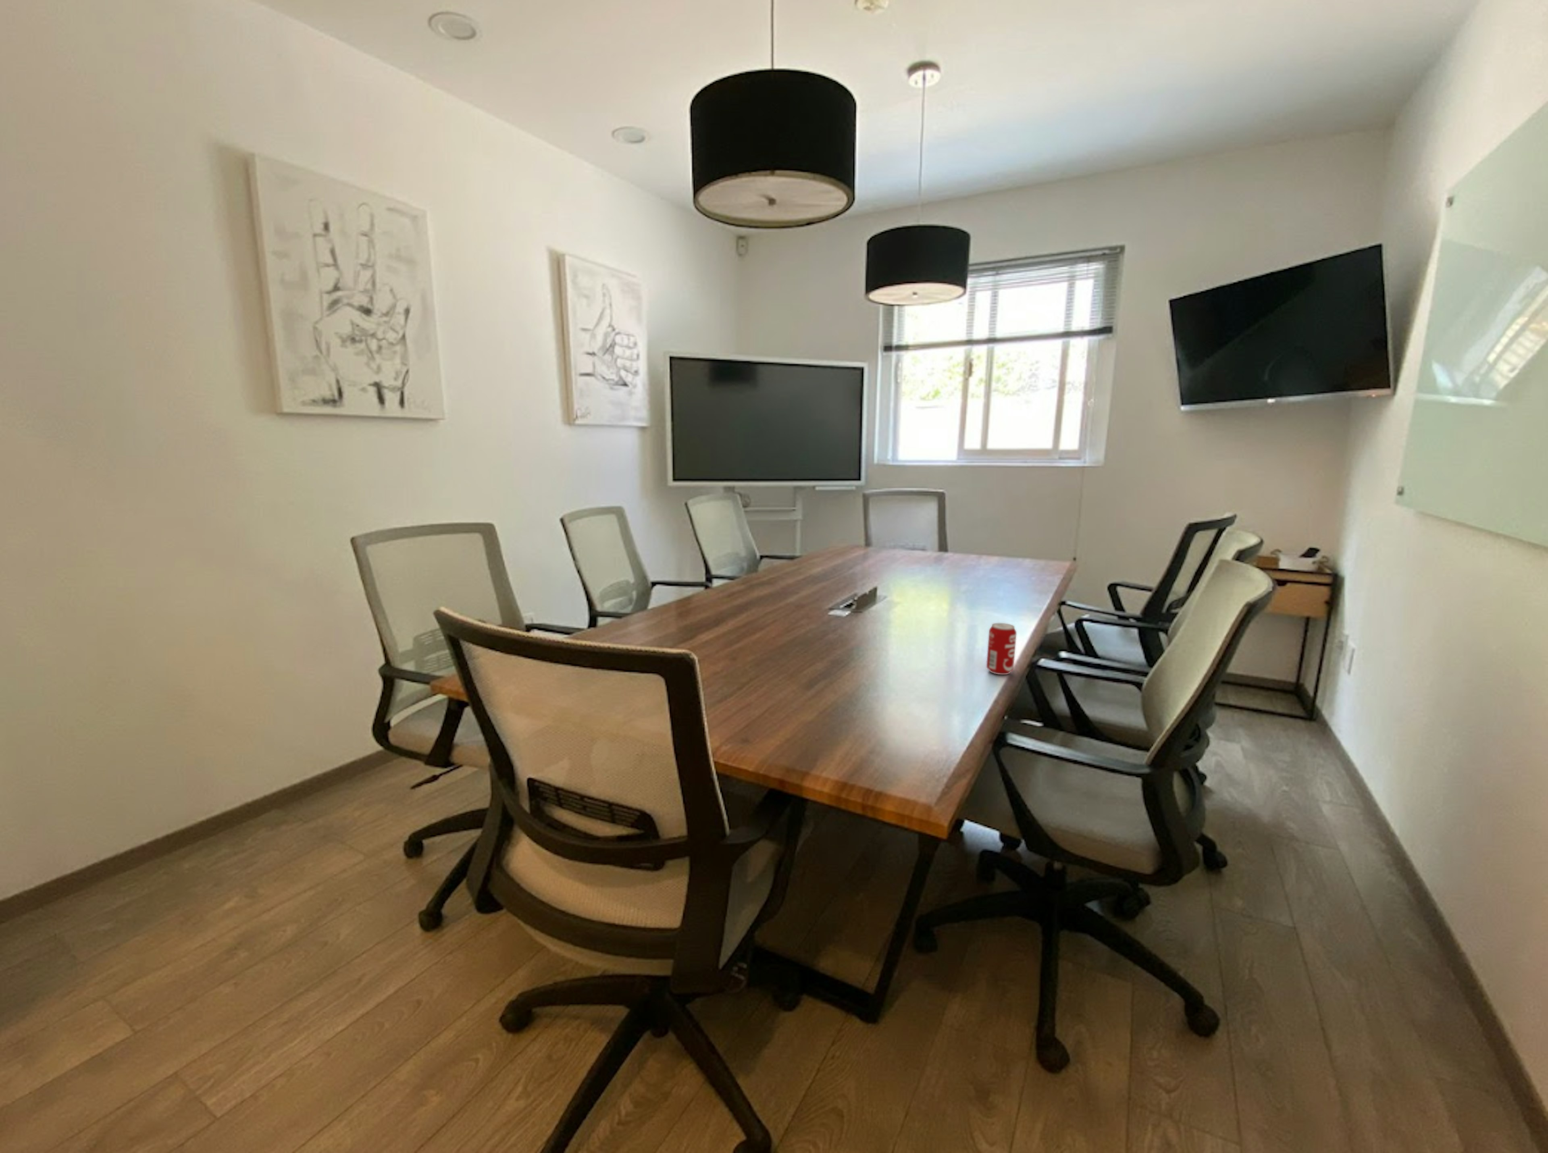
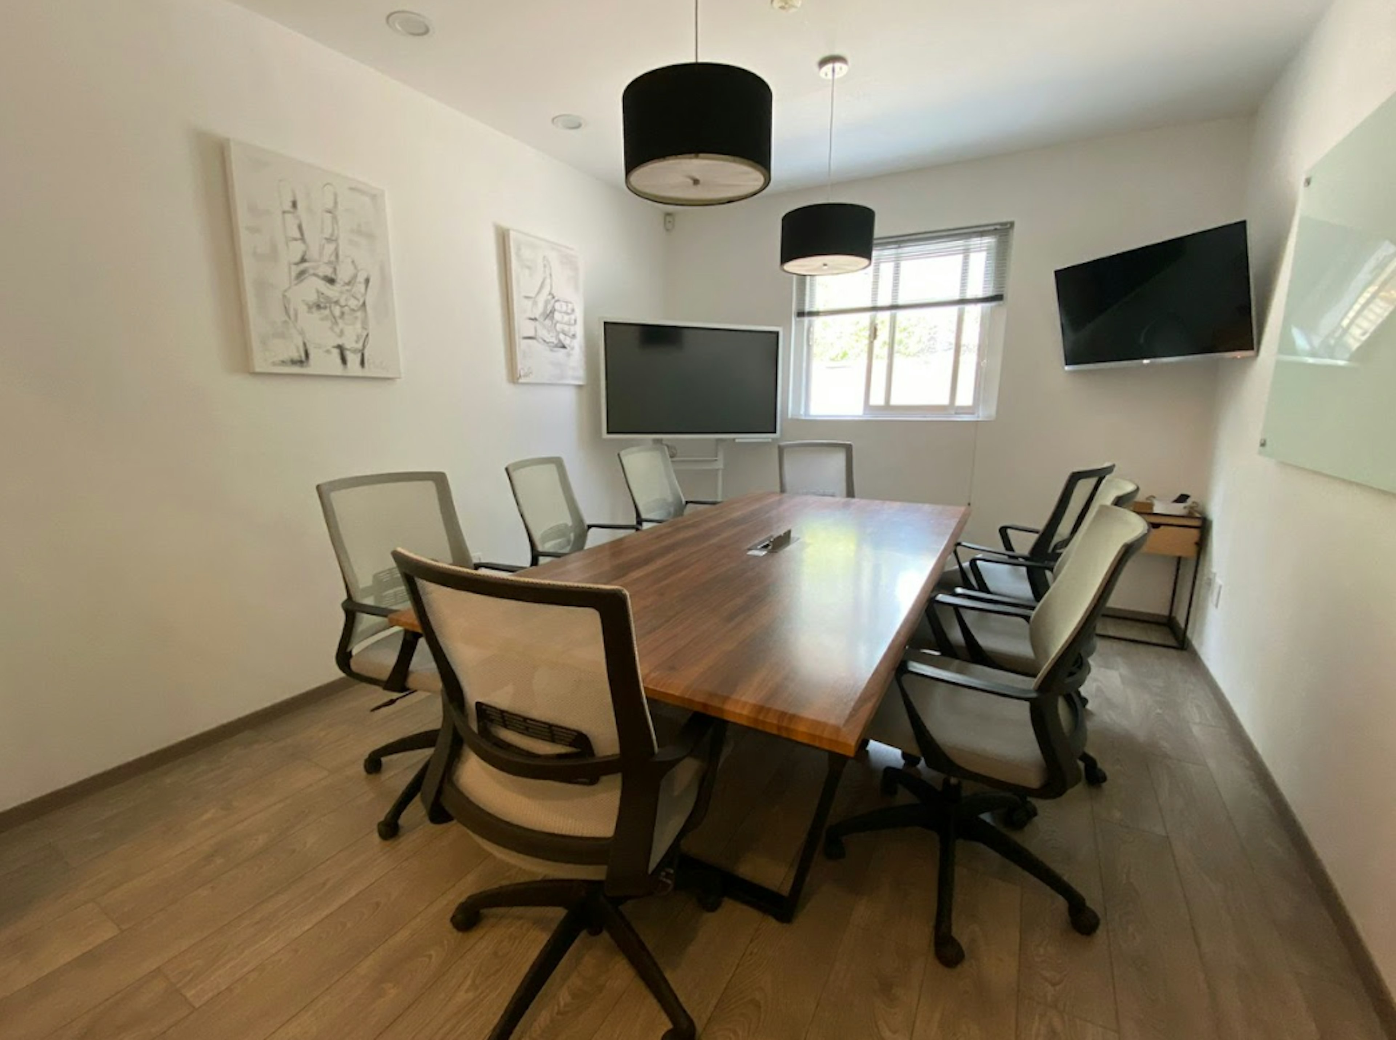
- beverage can [986,623,1017,675]
